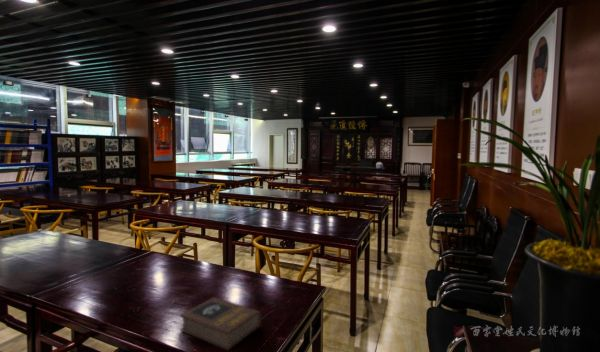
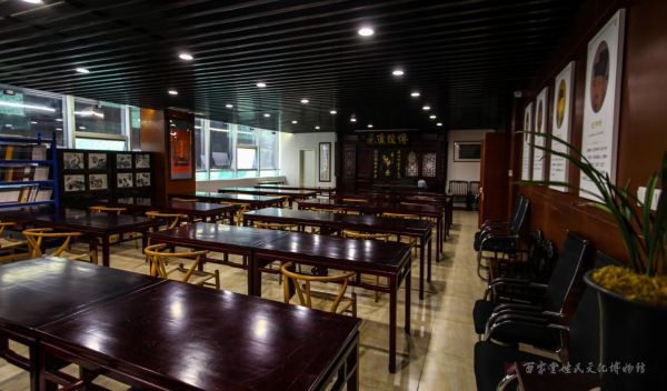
- book [179,296,263,351]
